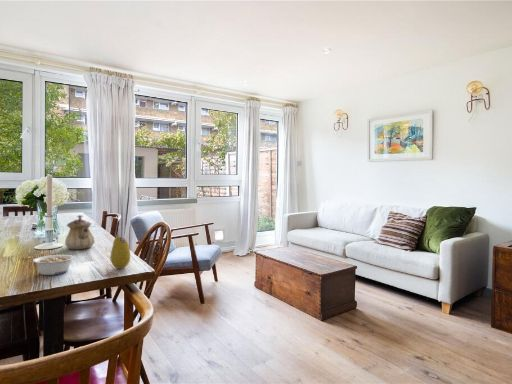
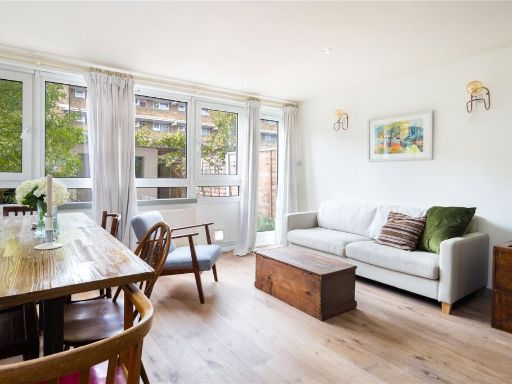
- teapot [64,214,96,250]
- legume [32,254,75,276]
- fruit [109,235,131,270]
